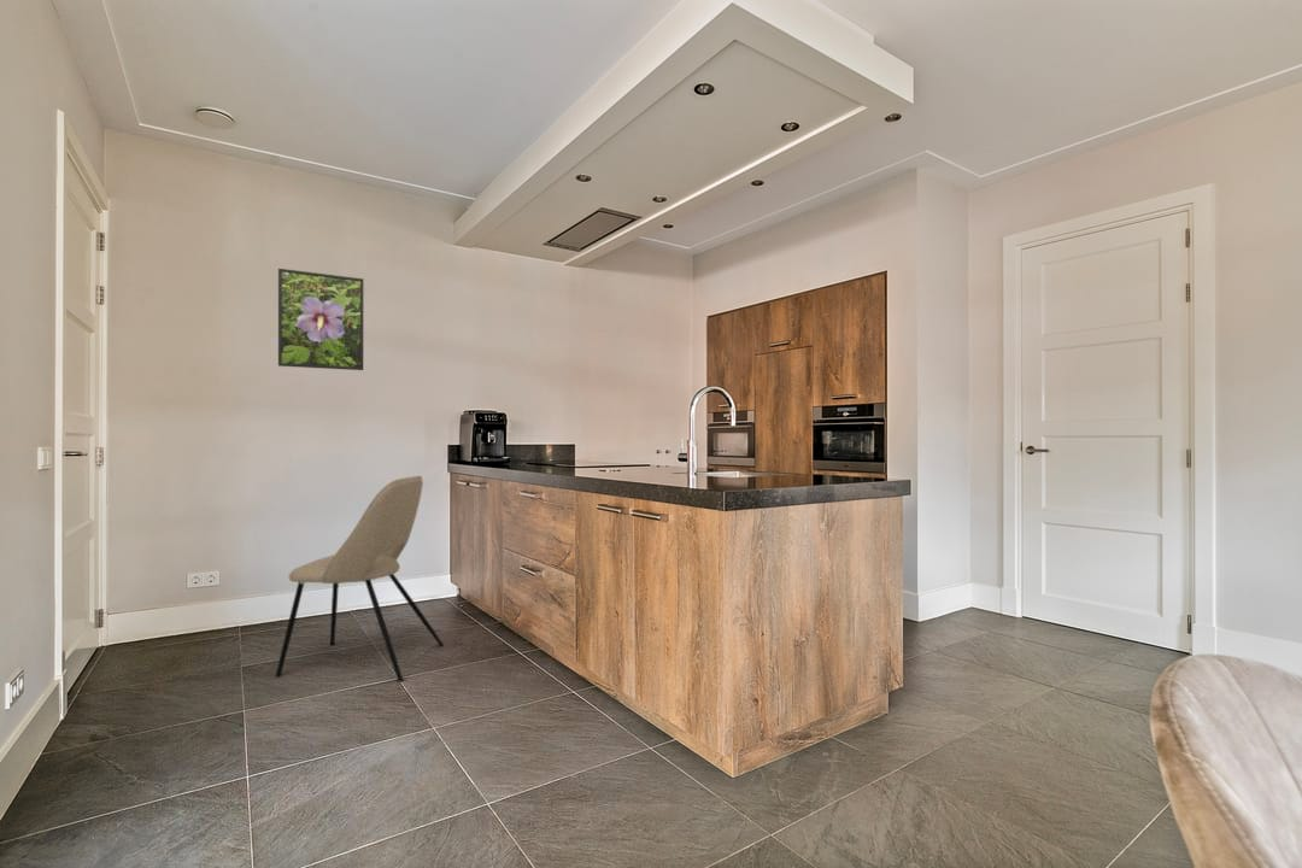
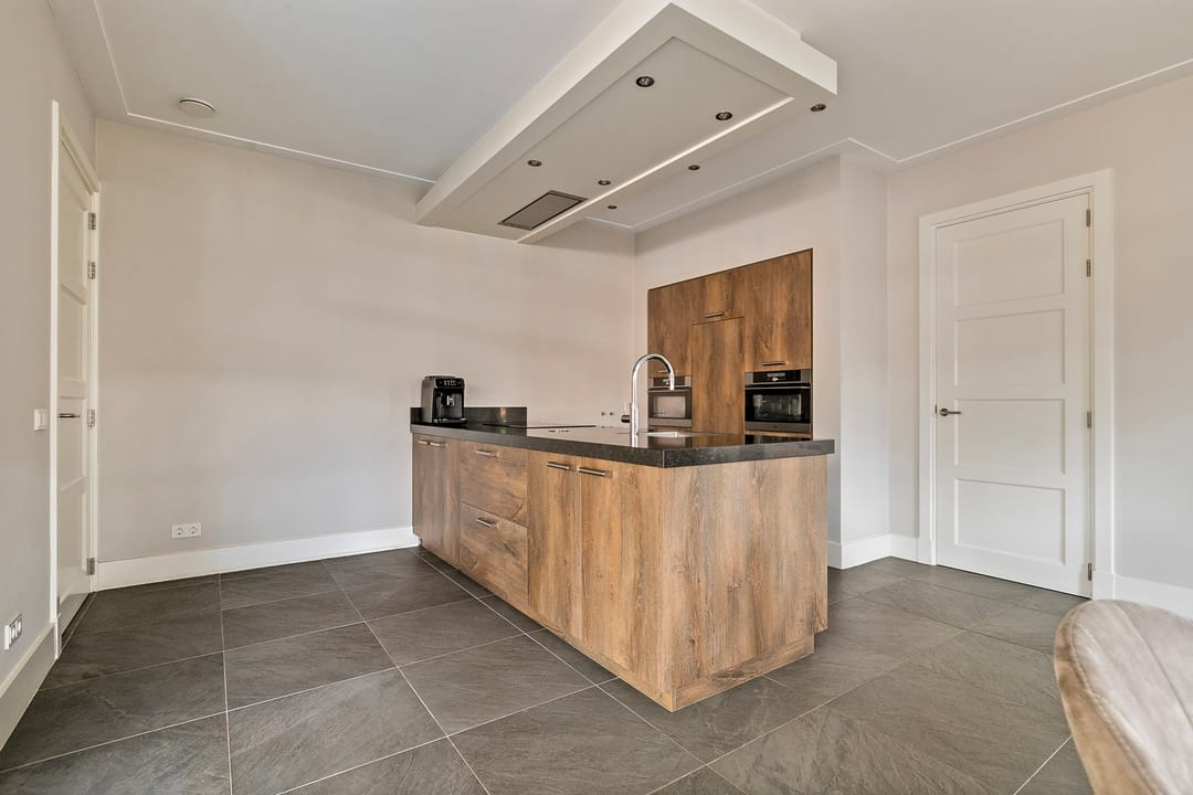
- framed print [277,268,364,371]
- dining chair [274,475,445,682]
